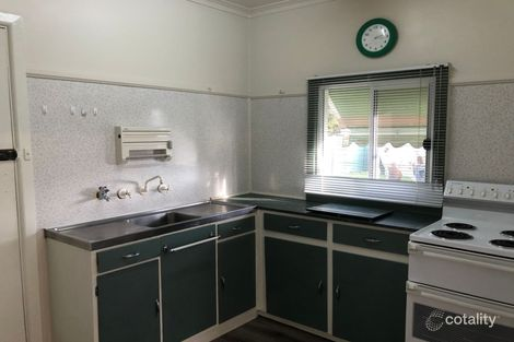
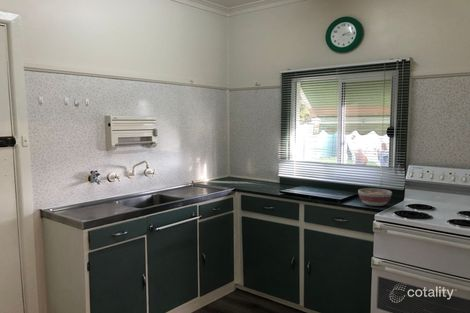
+ bowl [357,187,393,207]
